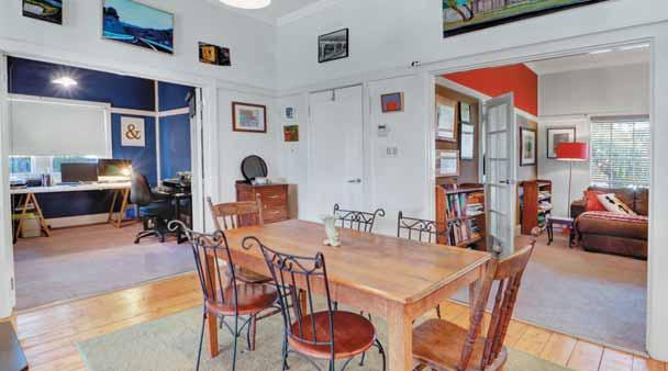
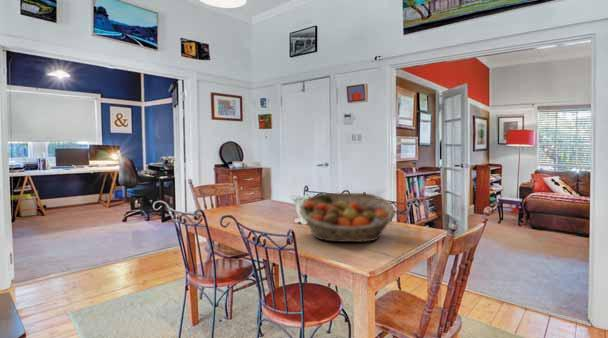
+ fruit basket [298,192,396,243]
